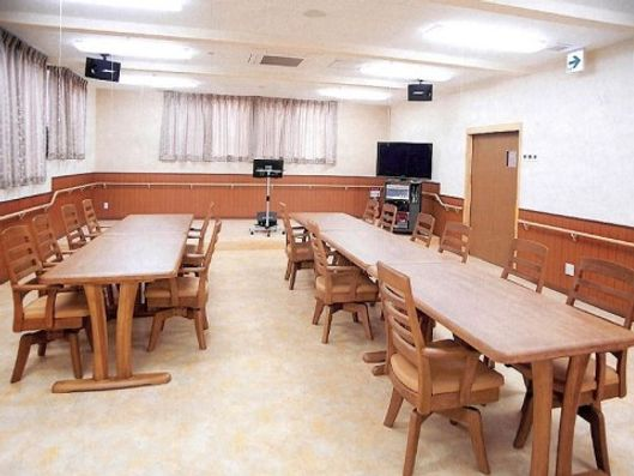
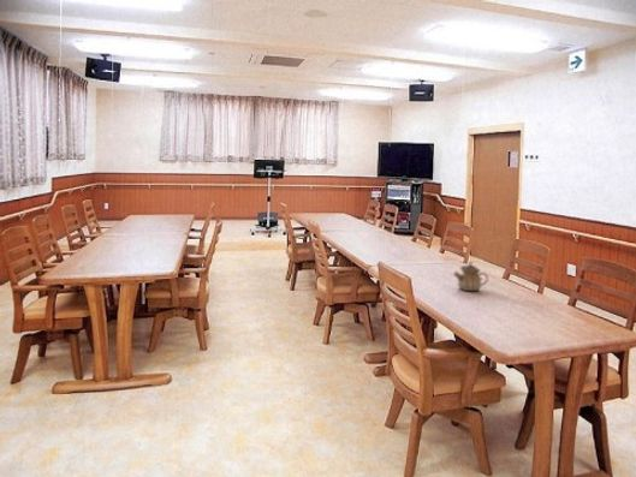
+ teapot [452,260,489,292]
